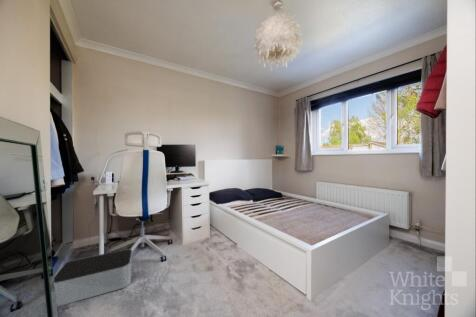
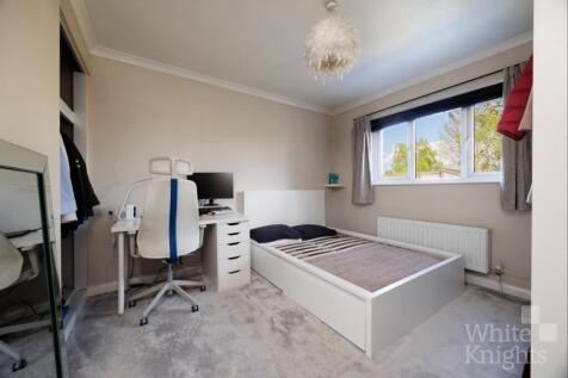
- storage bin [53,248,134,307]
